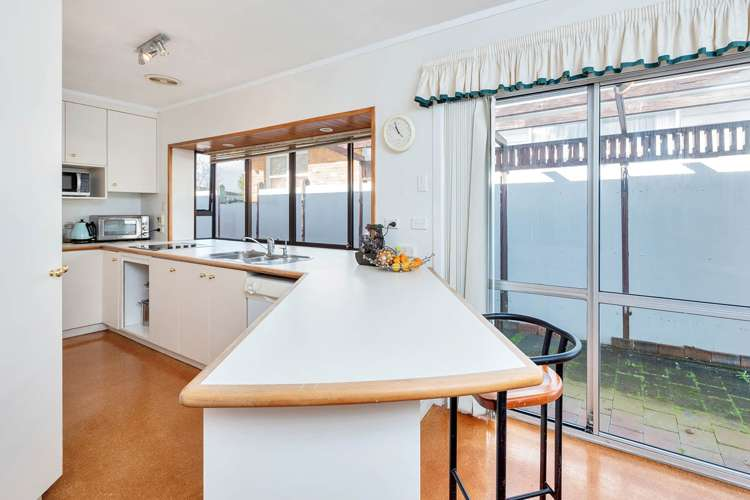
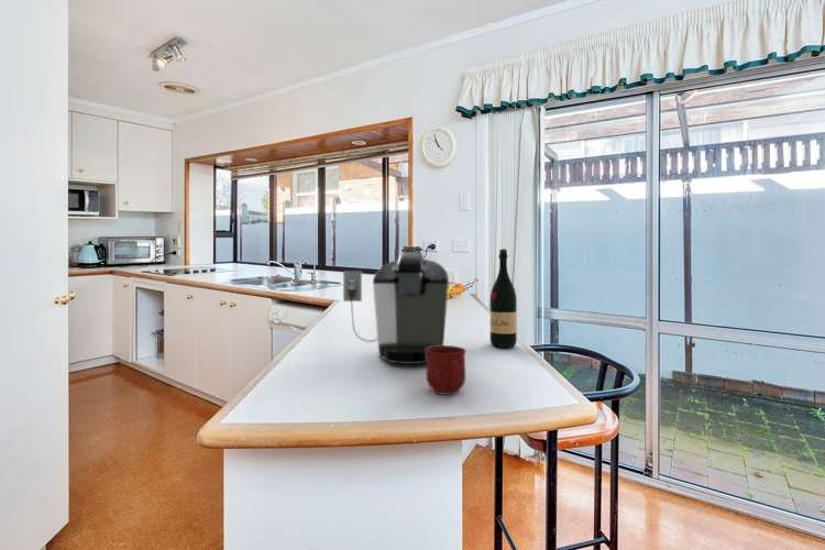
+ mug [425,344,466,396]
+ wine bottle [490,248,518,349]
+ coffee maker [342,251,450,365]
